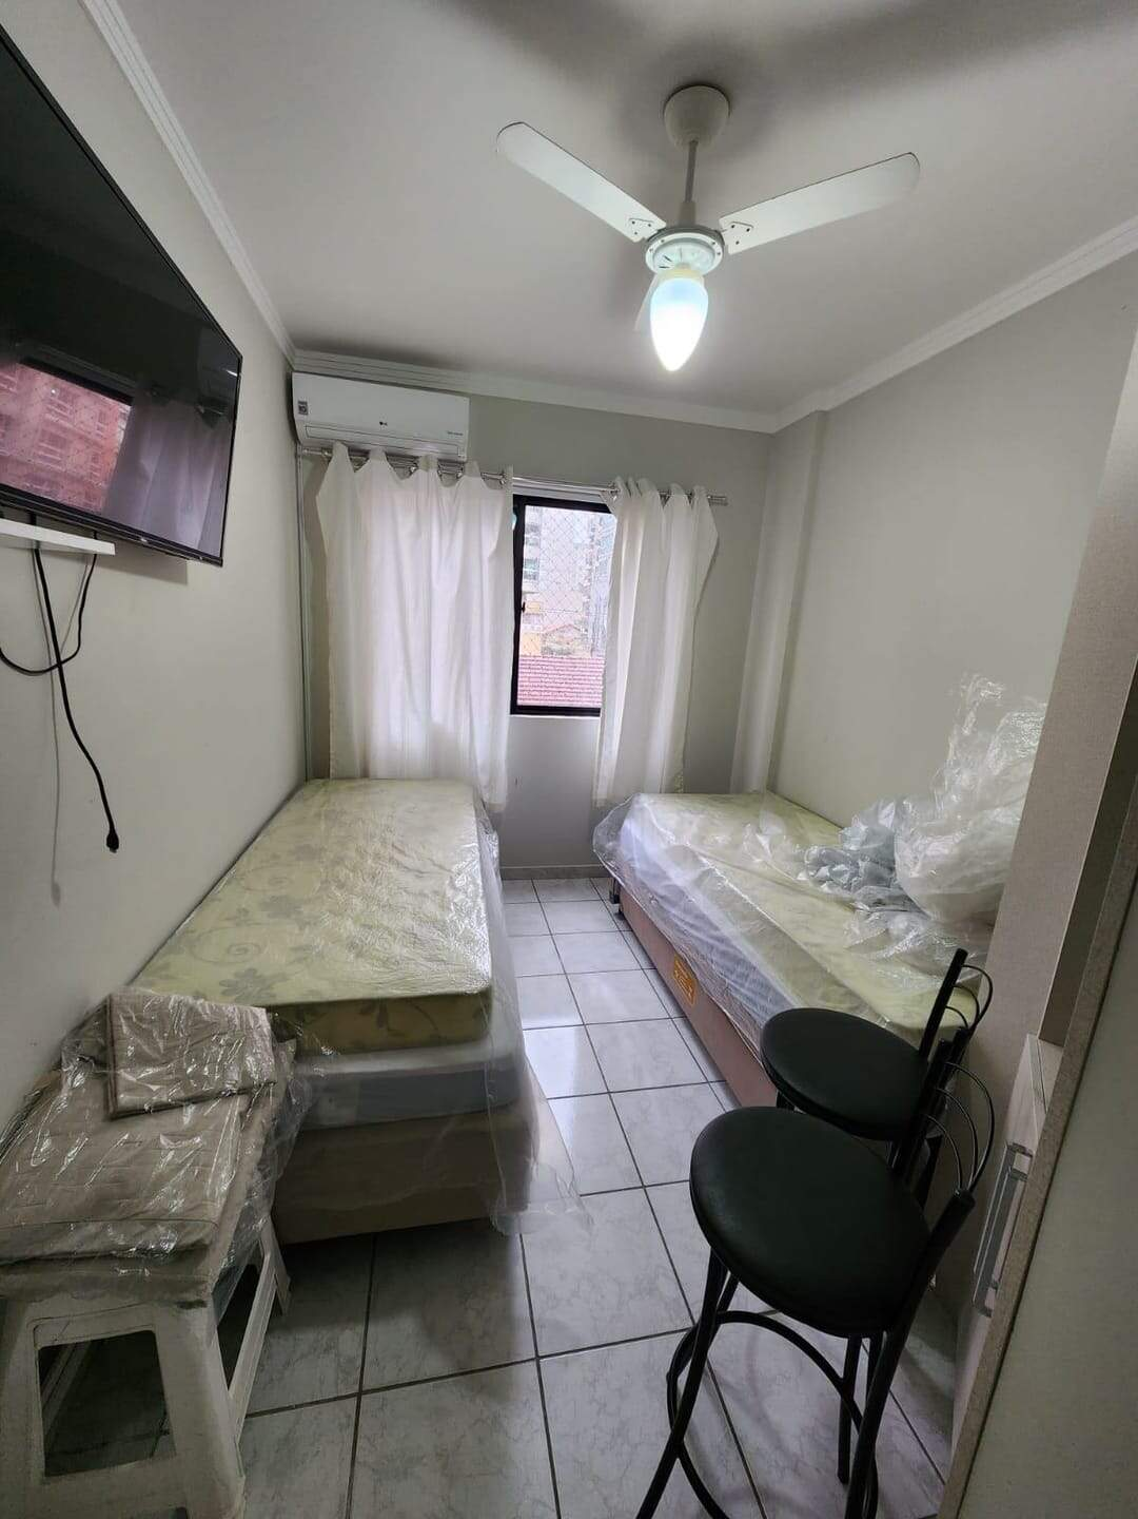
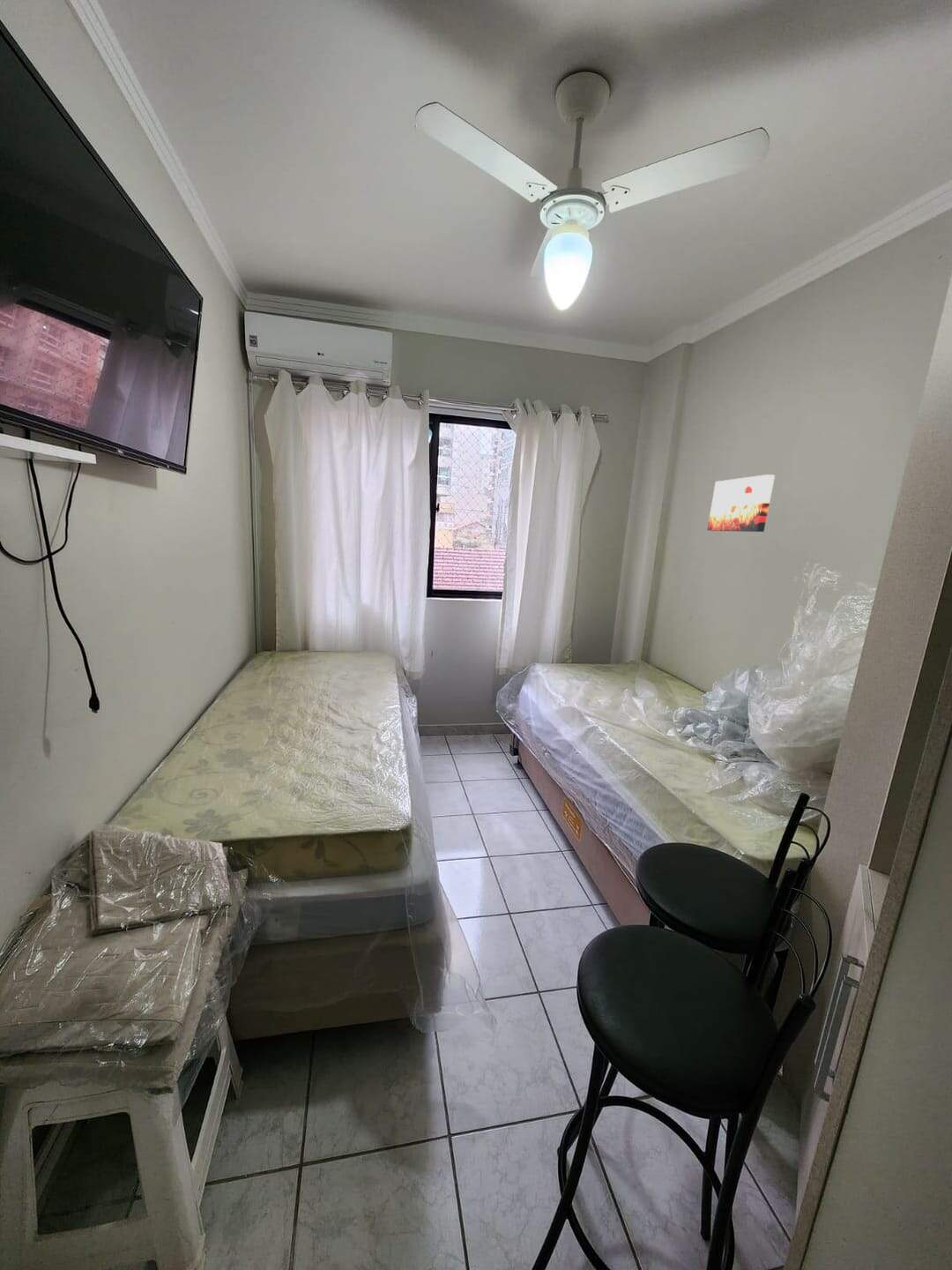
+ wall art [706,474,776,533]
